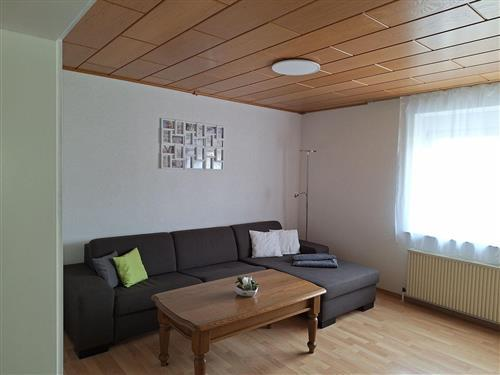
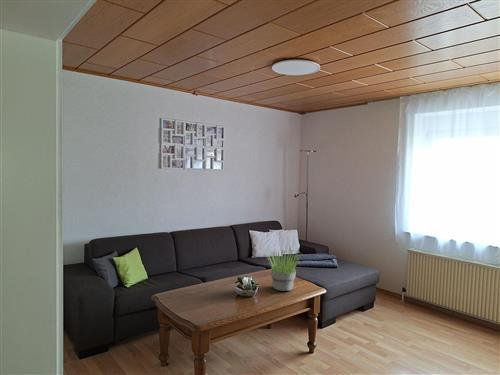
+ potted plant [262,249,303,292]
